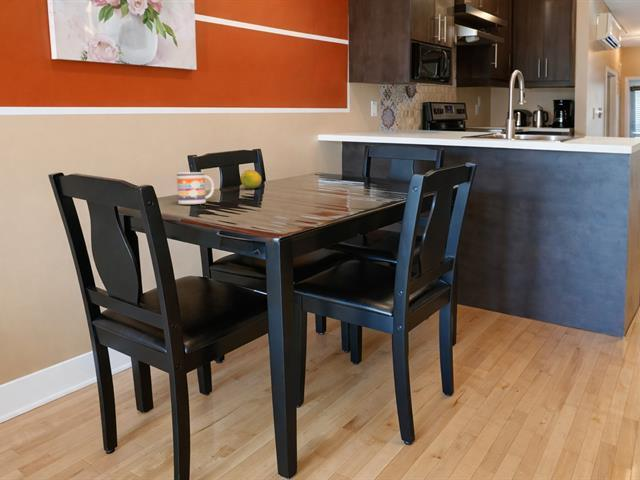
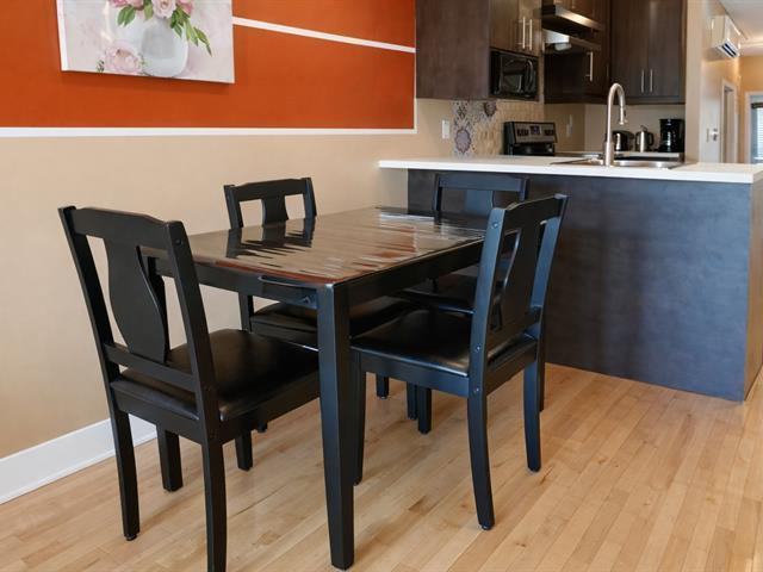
- mug [176,171,215,205]
- fruit [240,169,262,190]
